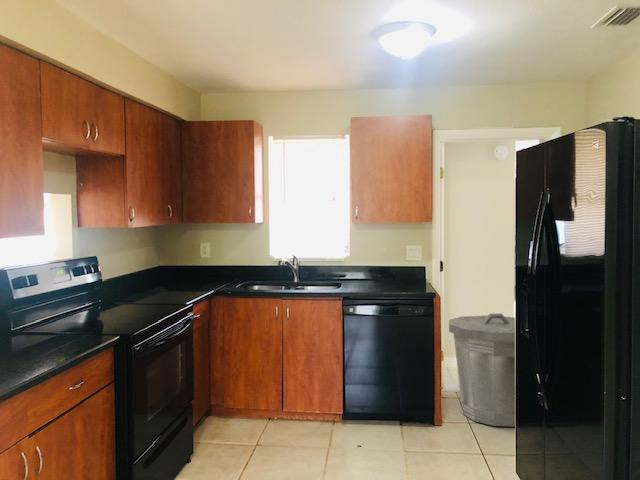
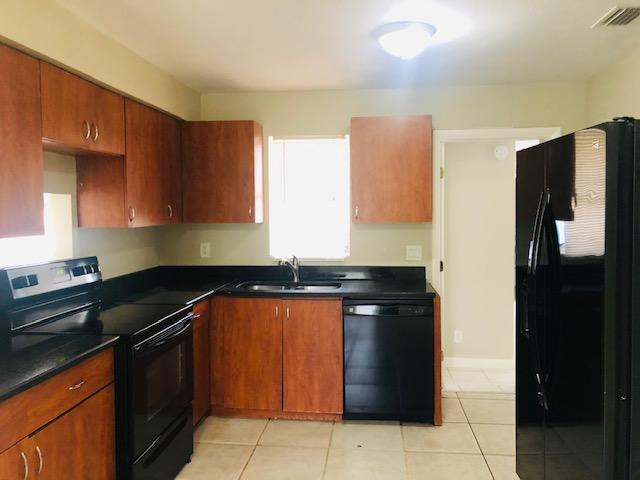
- trash can [448,312,516,427]
